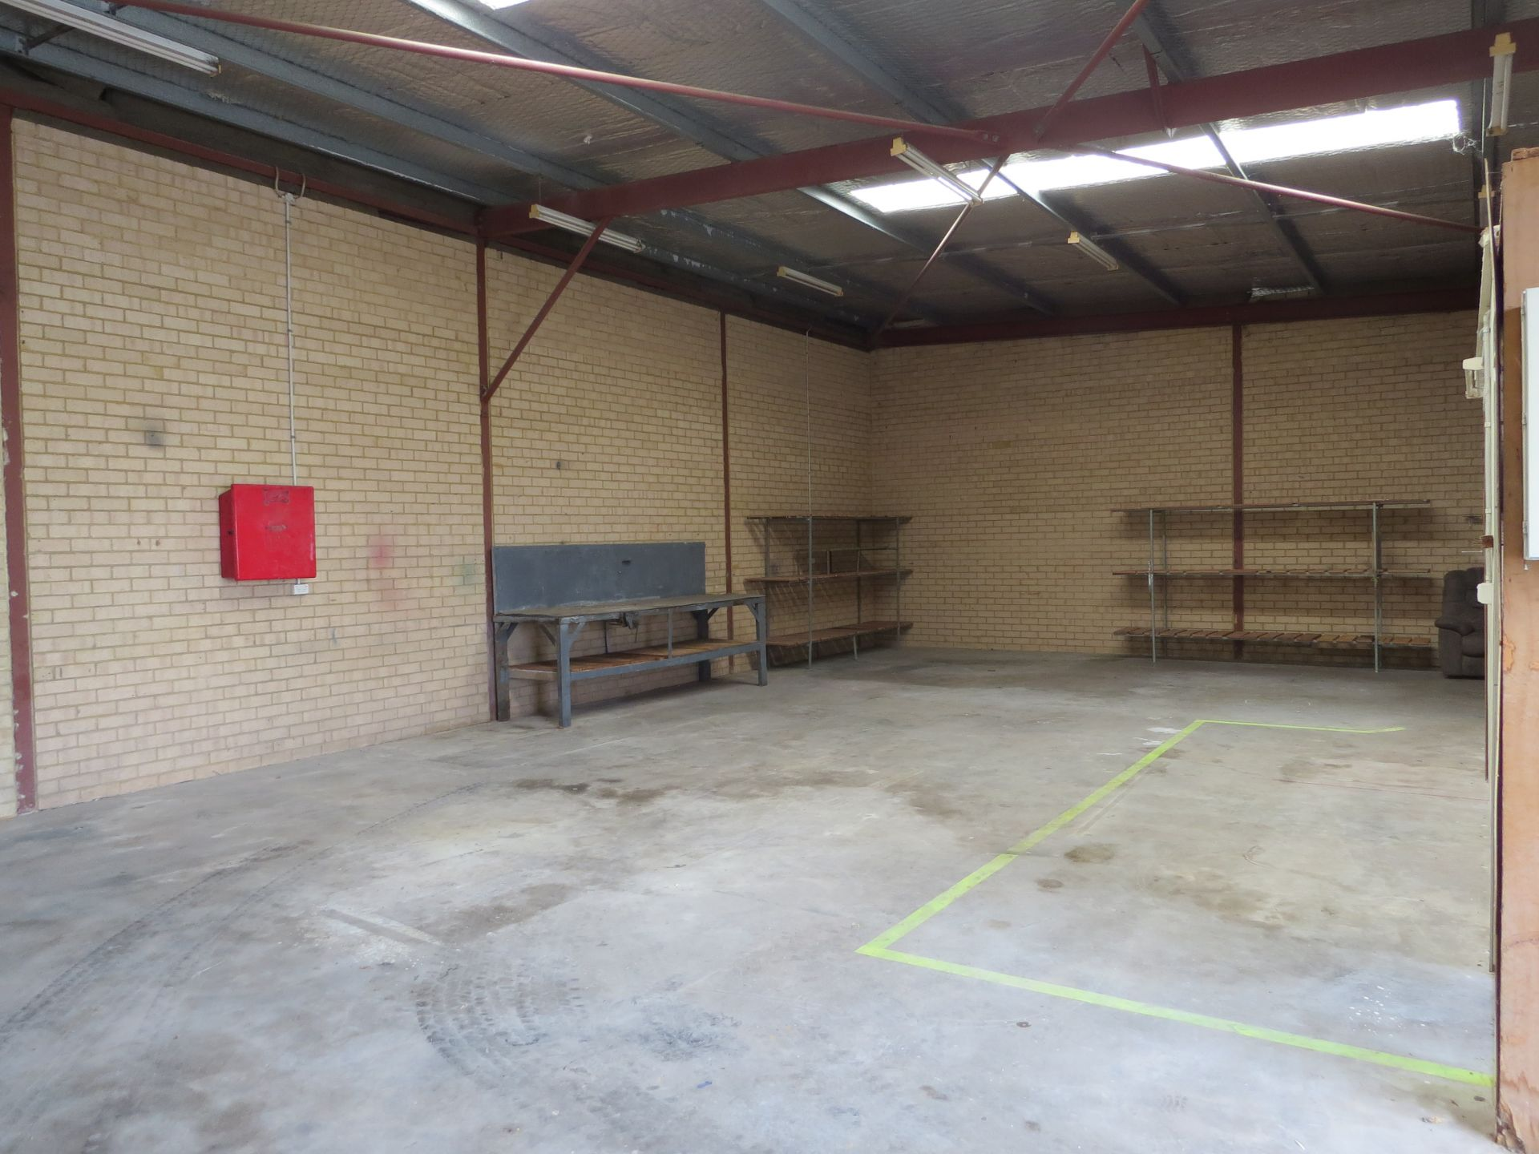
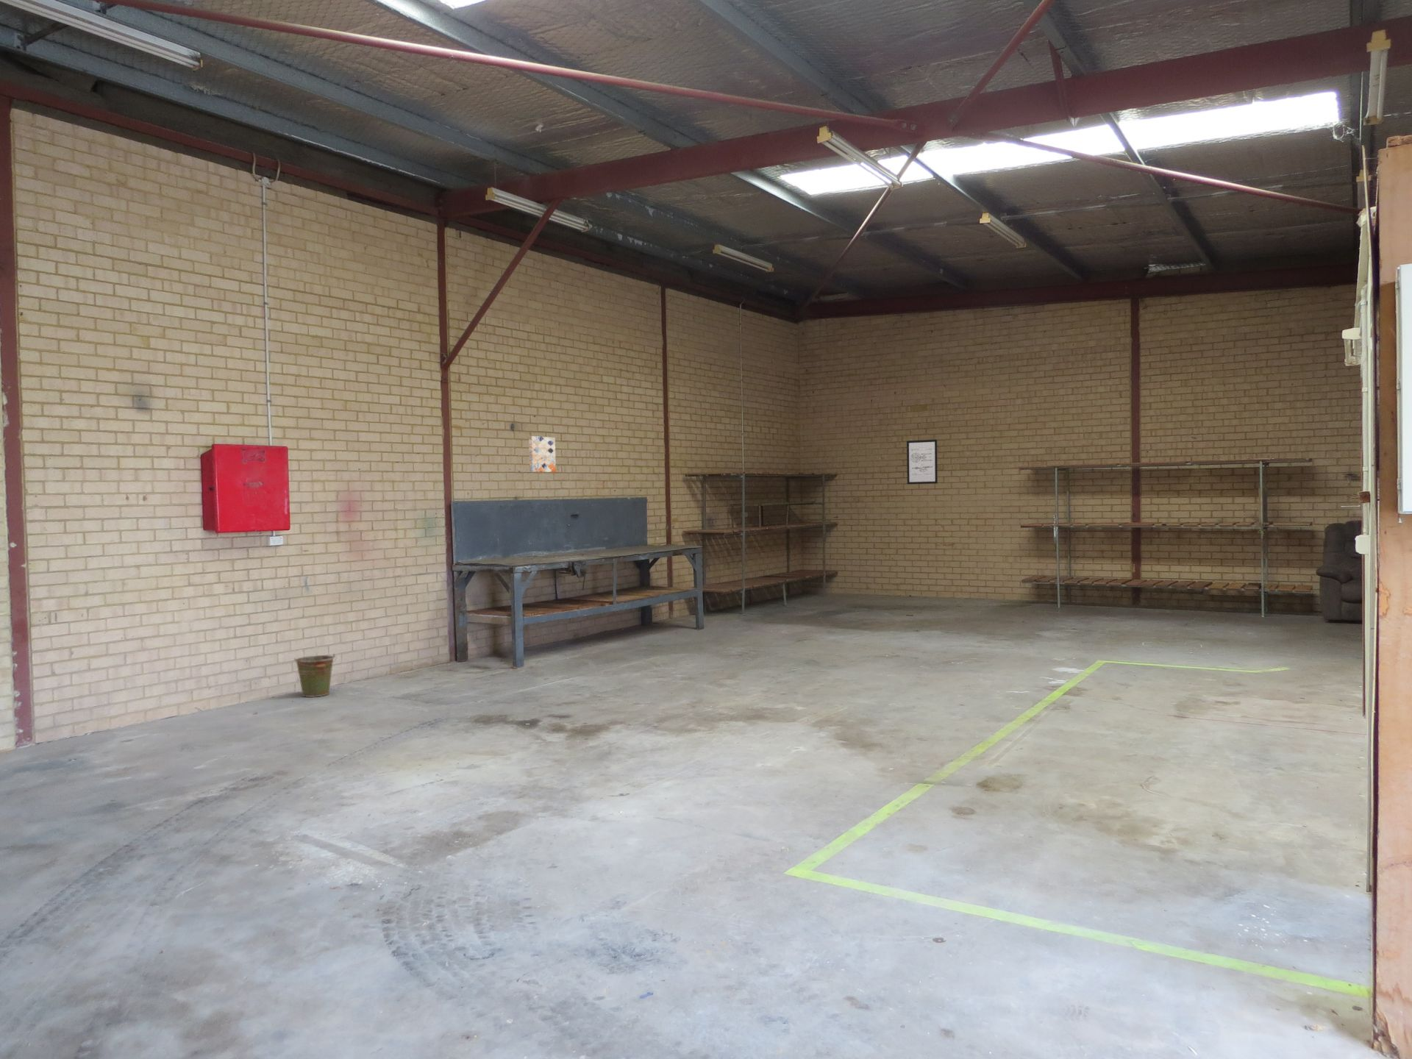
+ wall art [528,435,557,473]
+ bucket [294,653,337,697]
+ wall art [906,439,938,485]
